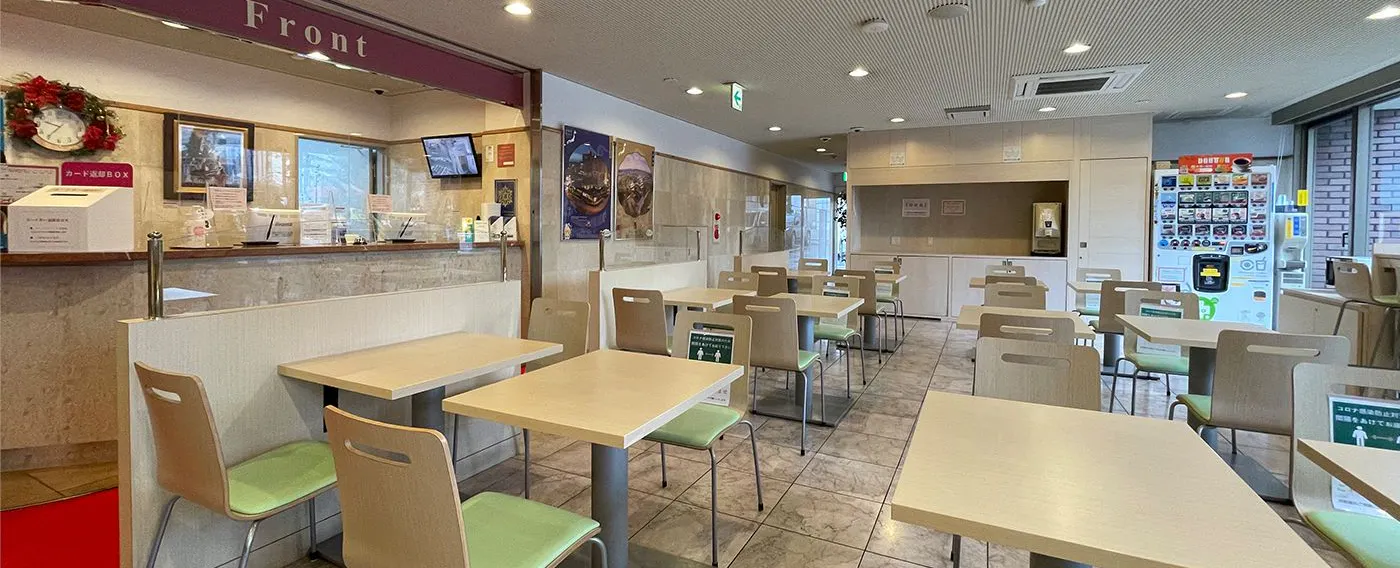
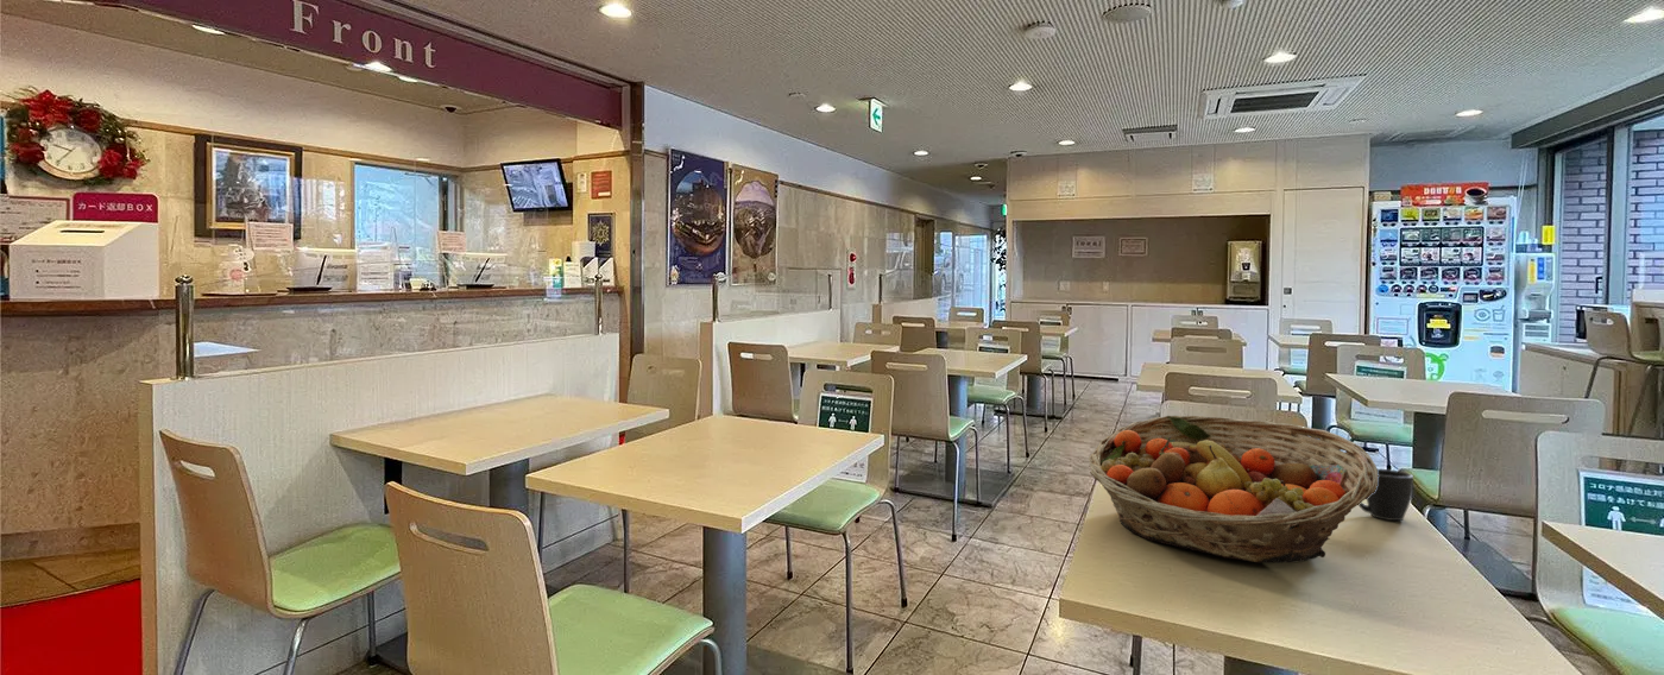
+ mug [1357,468,1414,522]
+ fruit basket [1088,415,1379,564]
